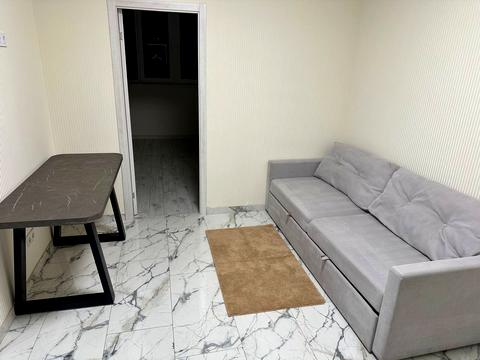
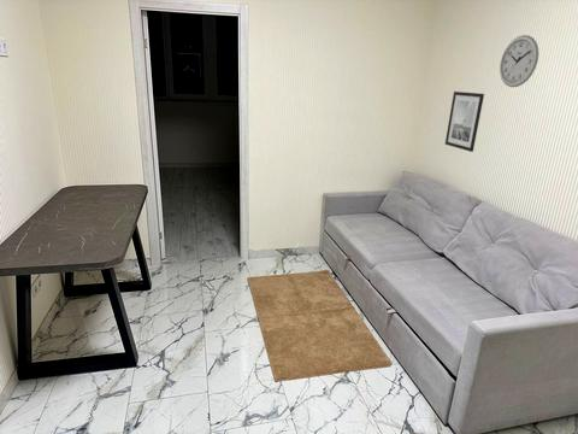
+ wall clock [499,34,539,88]
+ wall art [444,90,485,153]
